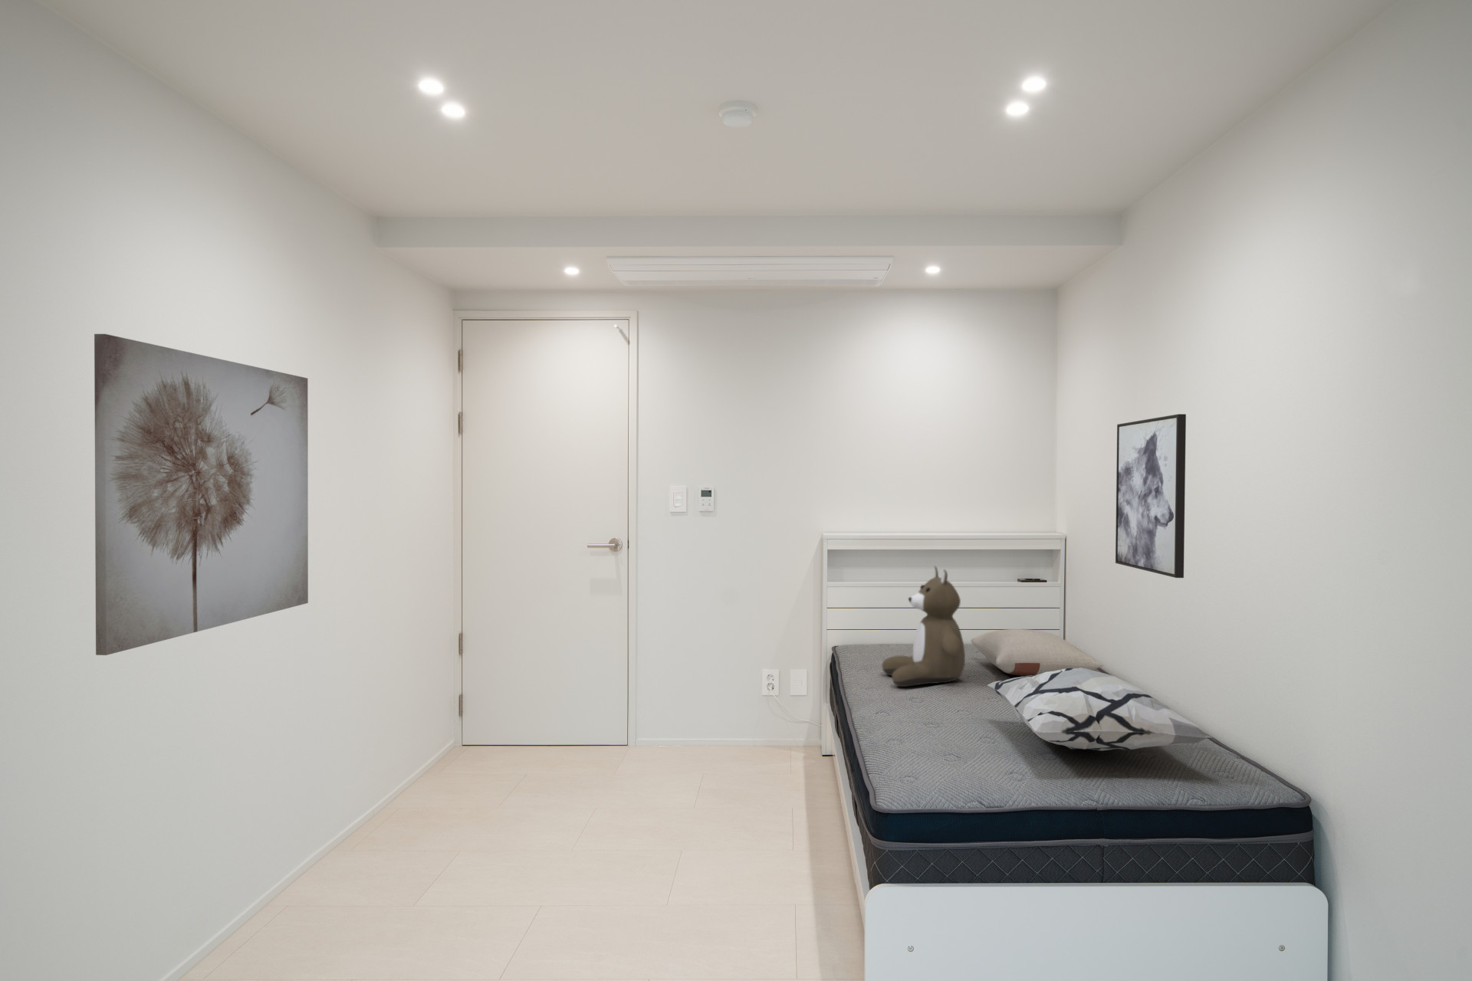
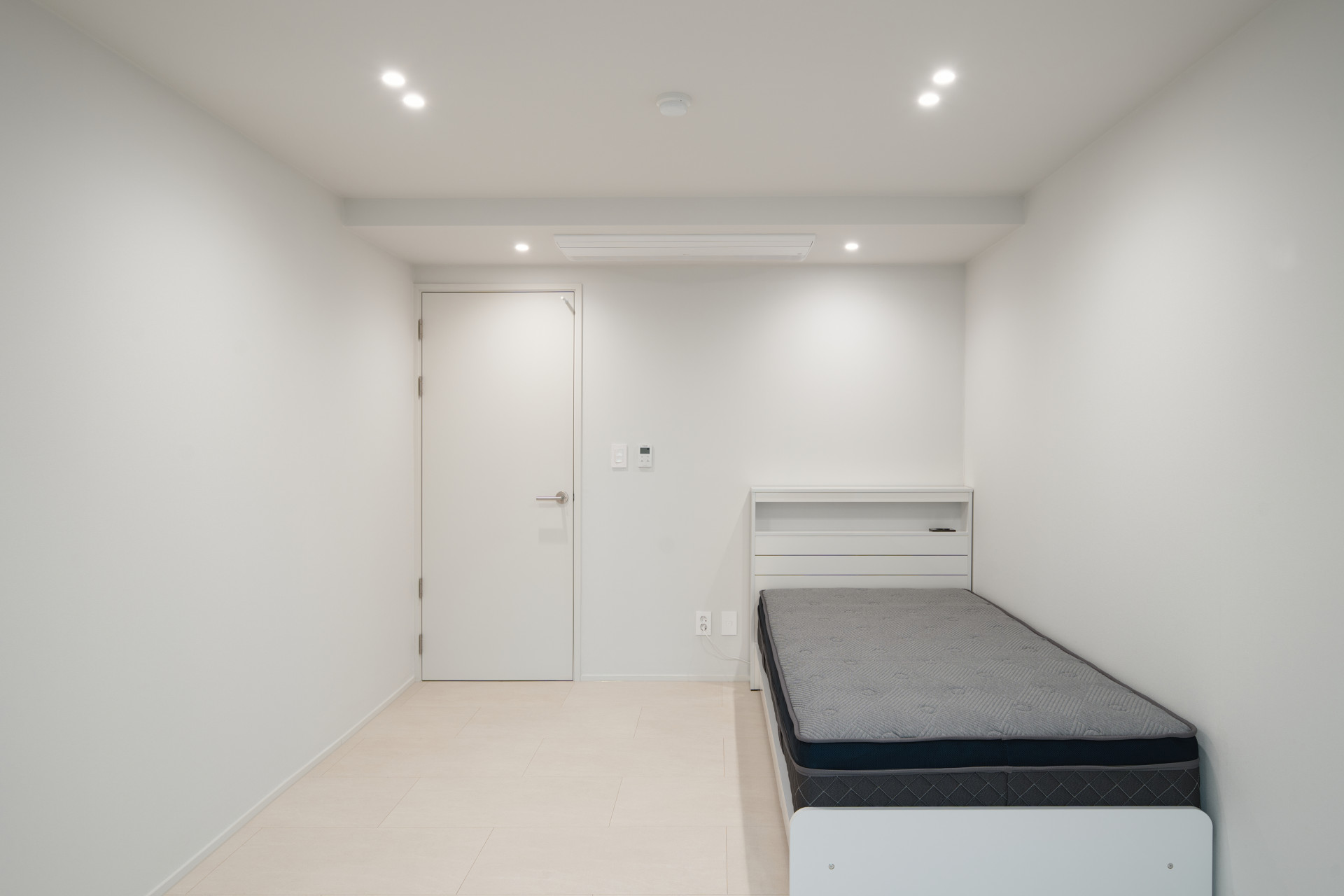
- wall art [1115,413,1187,578]
- wall art [93,333,309,656]
- teddy bear [881,565,966,688]
- decorative pillow [987,668,1212,752]
- pillow [970,628,1103,677]
